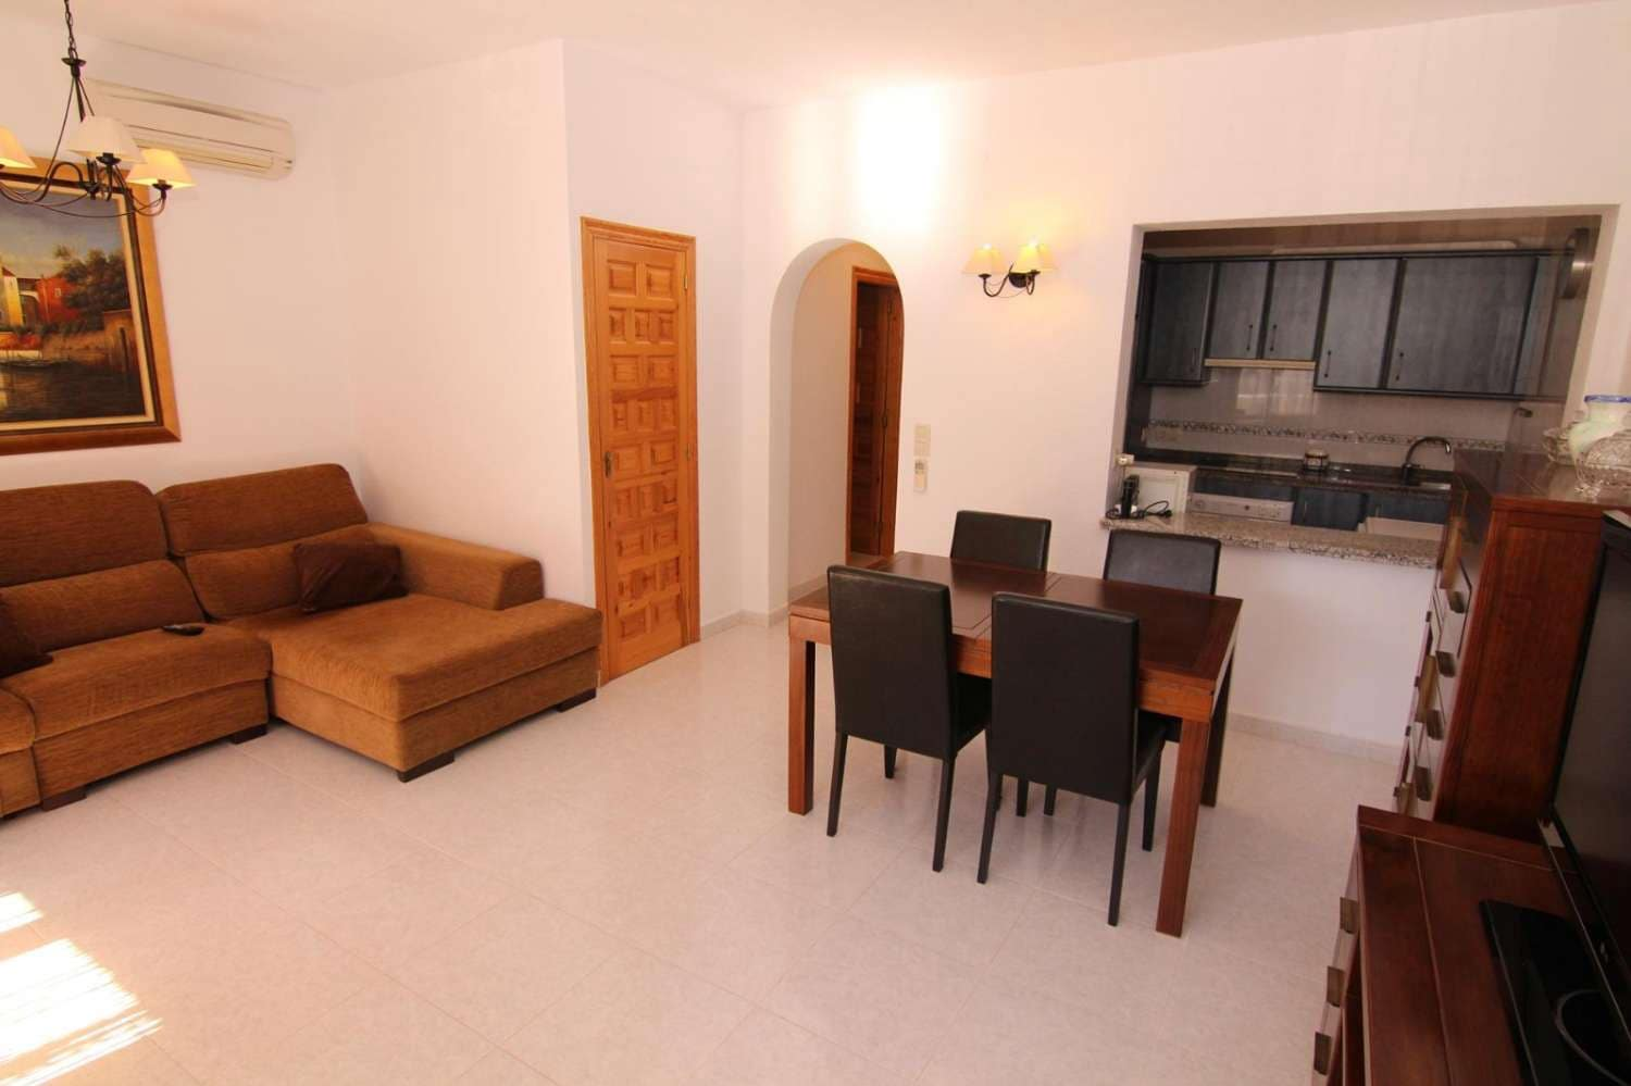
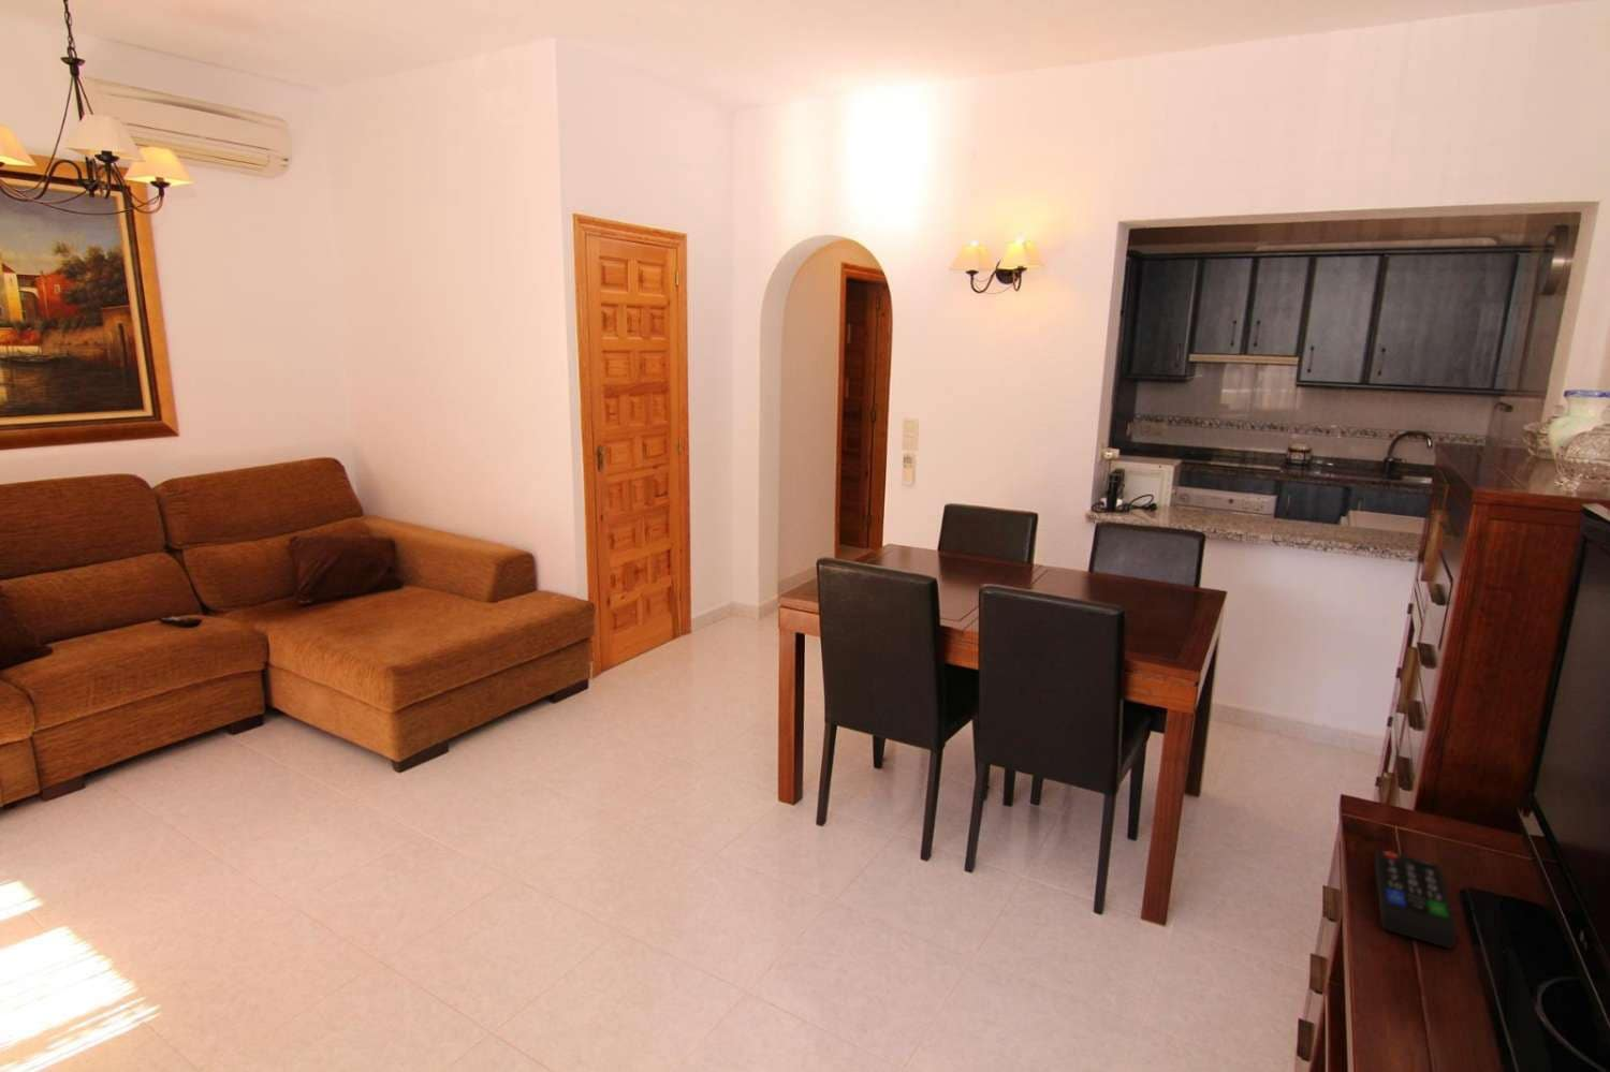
+ remote control [1374,848,1458,950]
